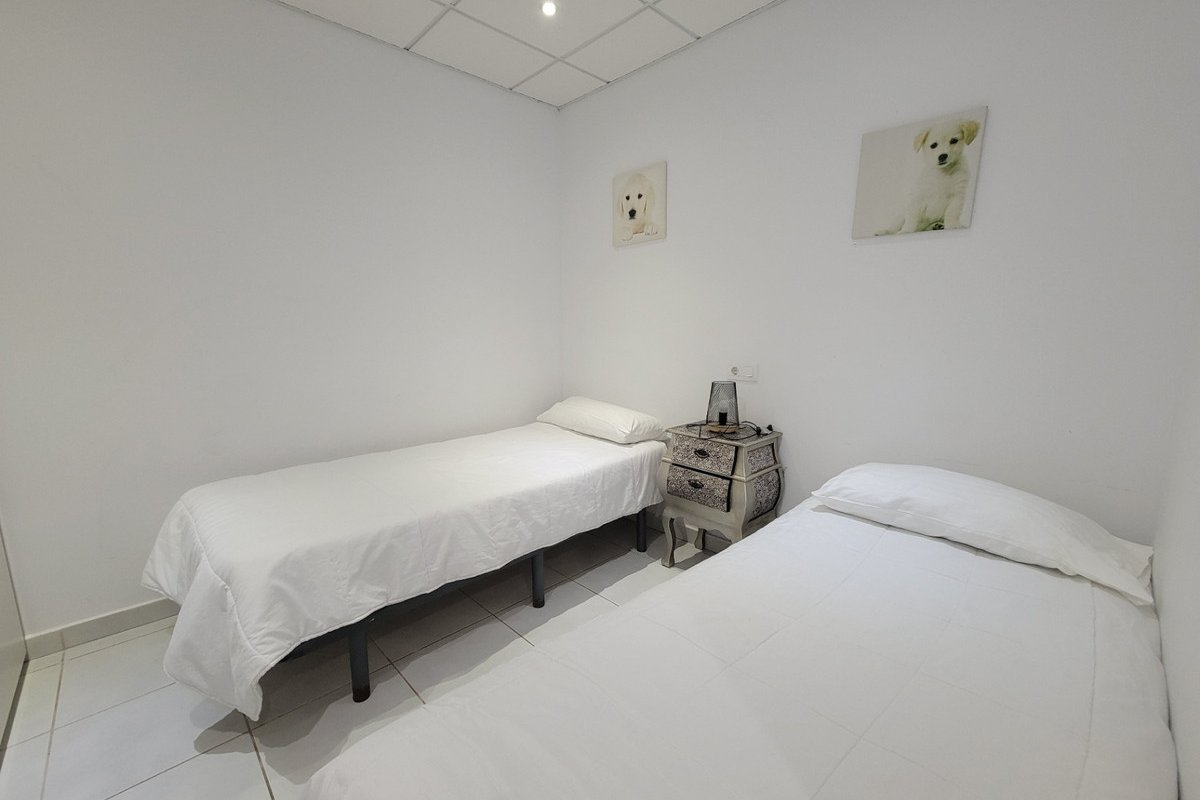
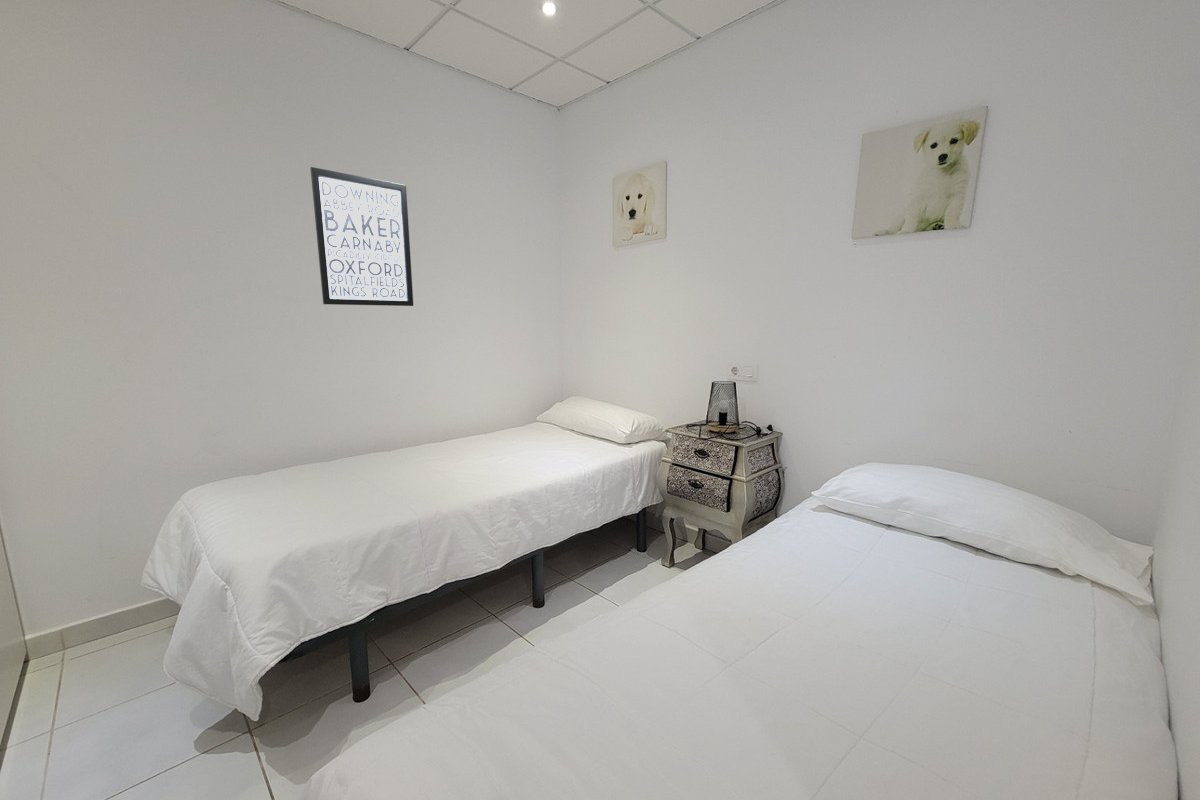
+ wall art [309,166,414,307]
